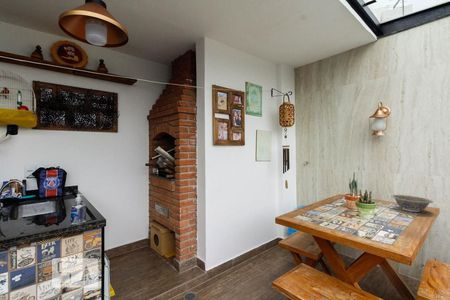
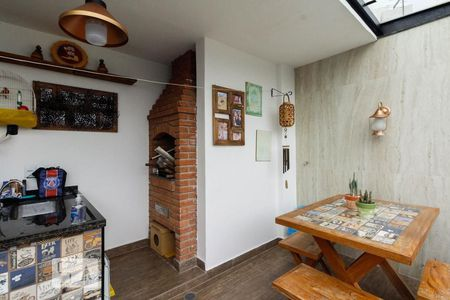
- decorative bowl [391,194,434,213]
